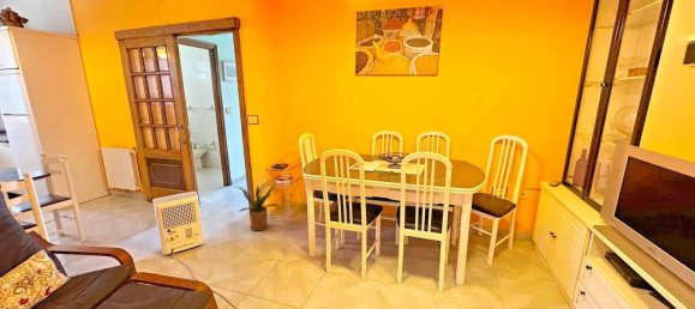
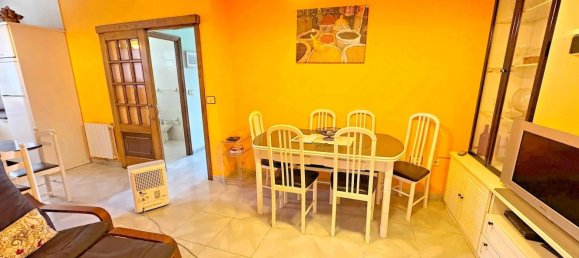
- house plant [232,178,280,231]
